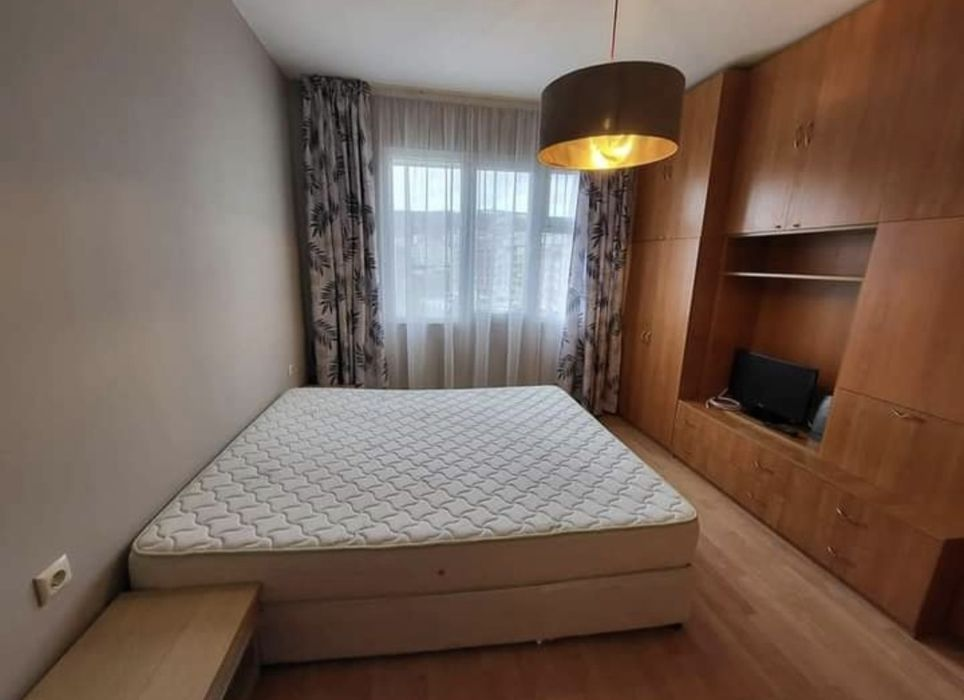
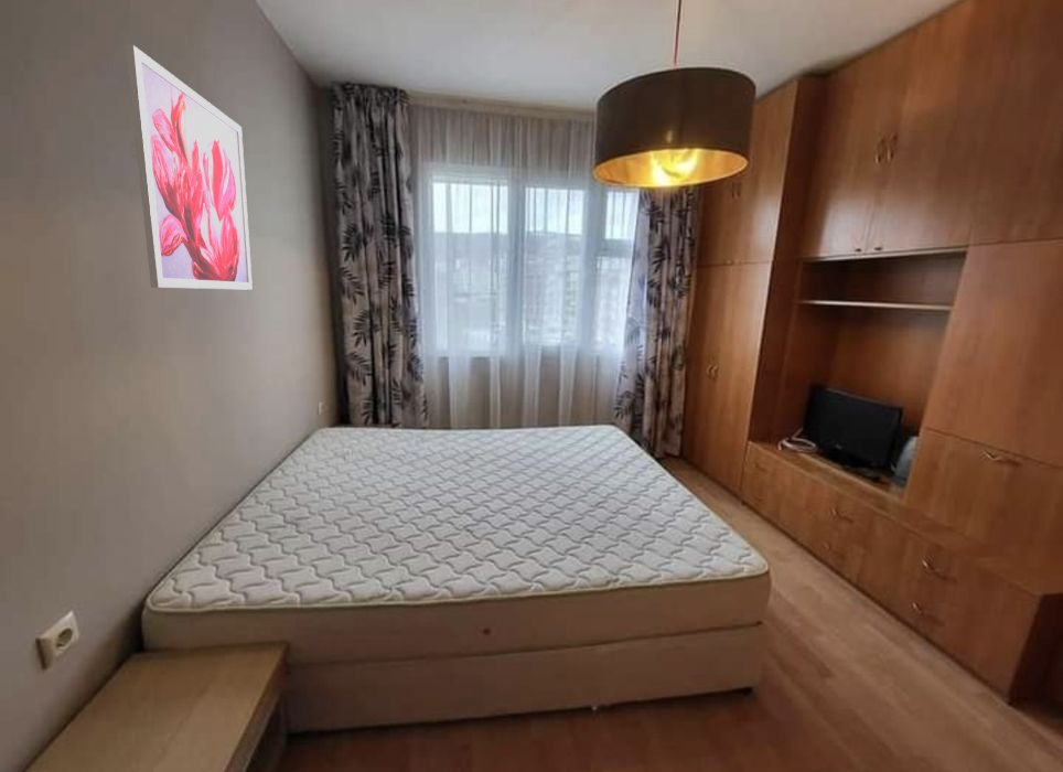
+ wall art [125,43,254,291]
